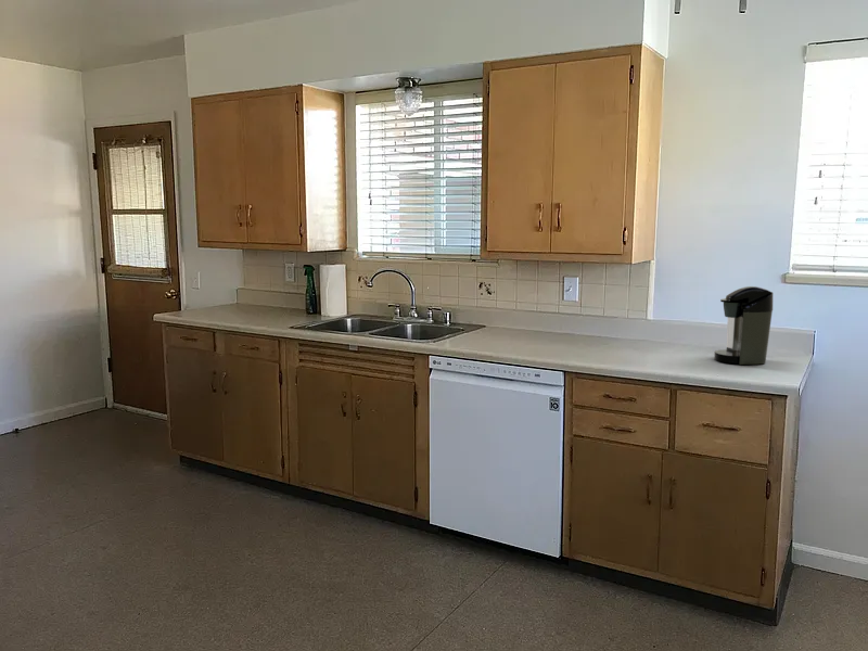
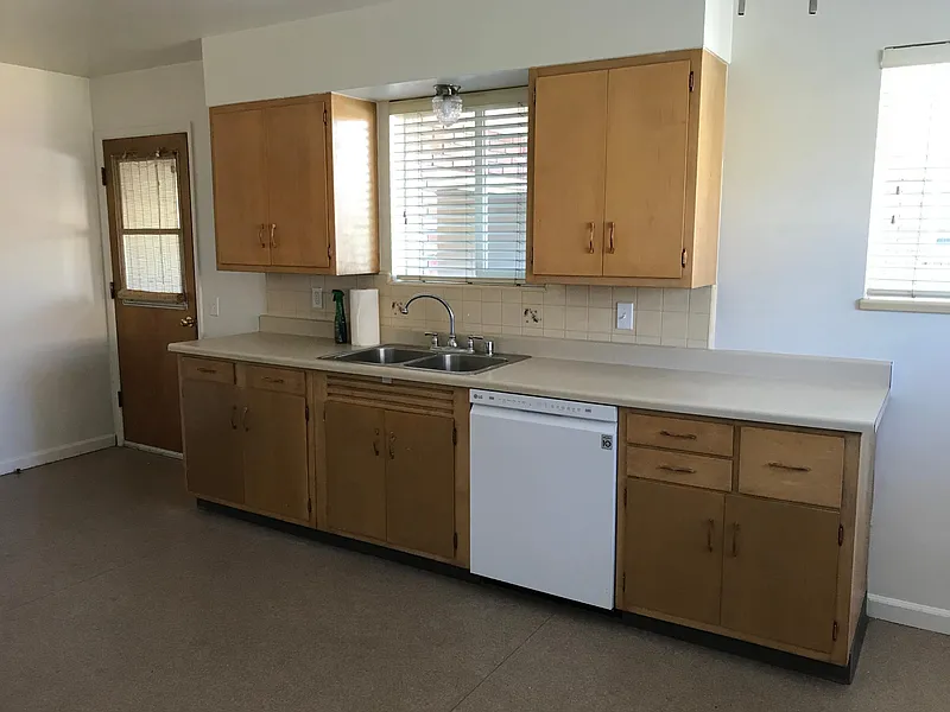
- coffee maker [713,285,774,366]
